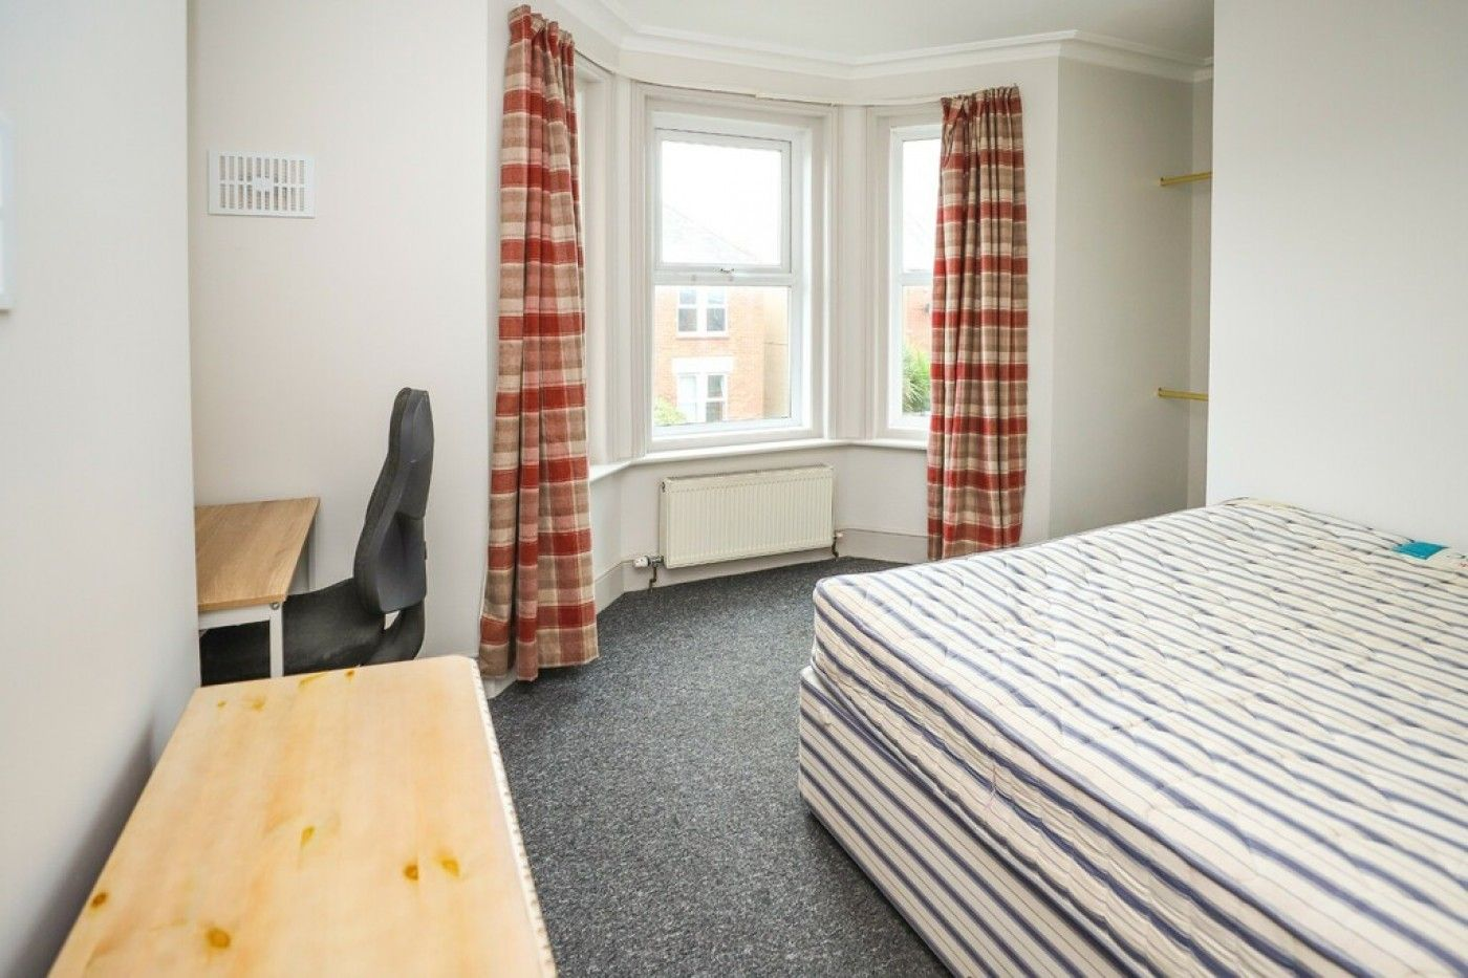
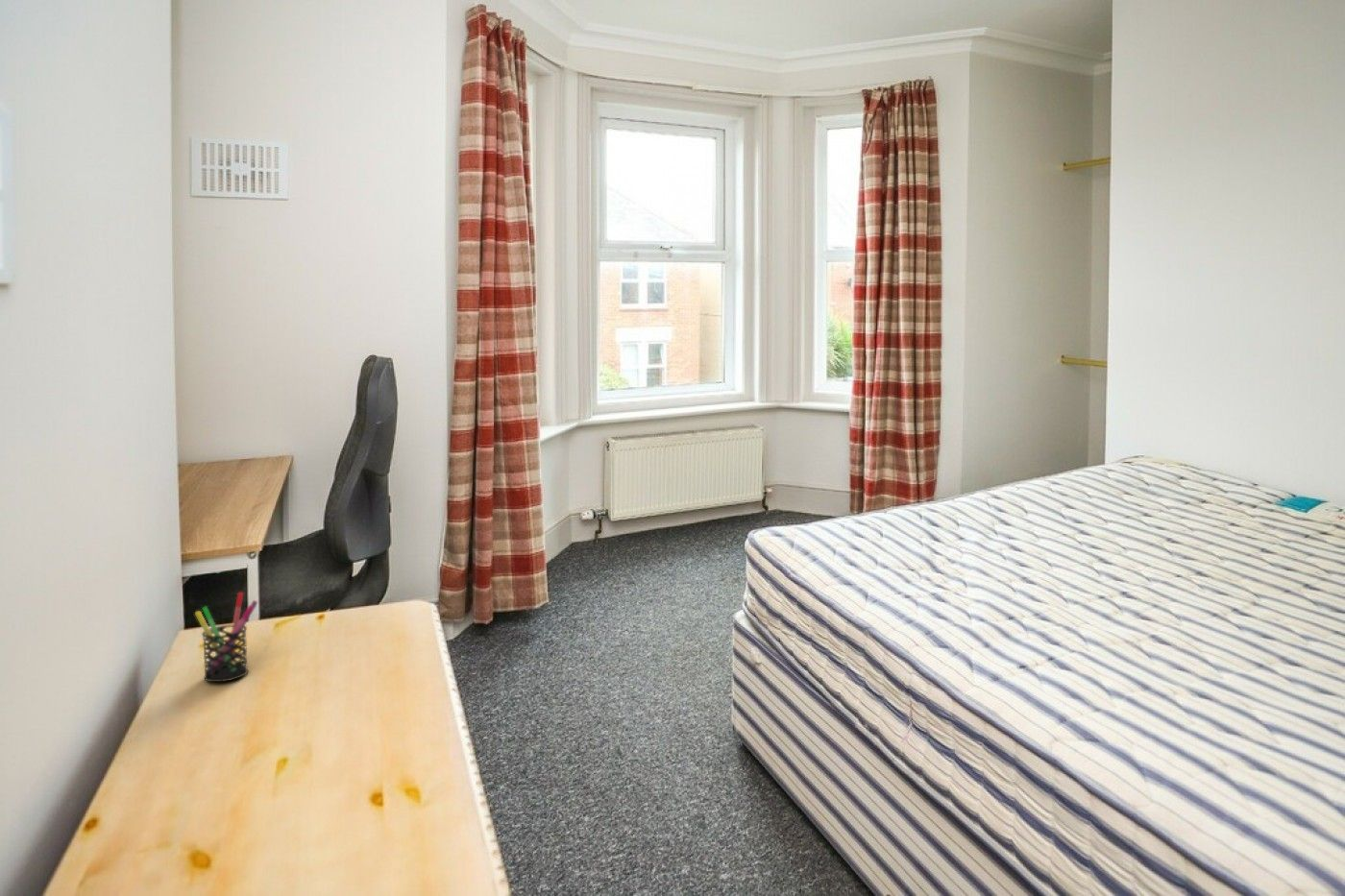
+ pen holder [194,592,258,683]
